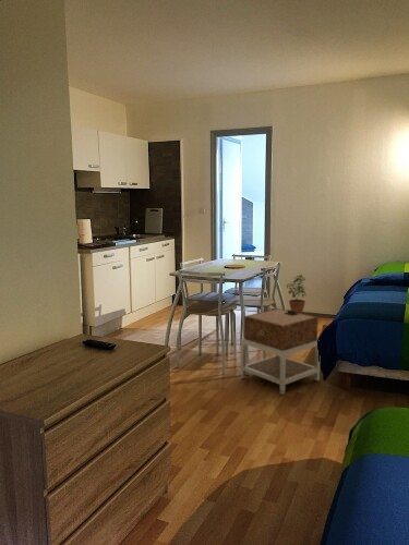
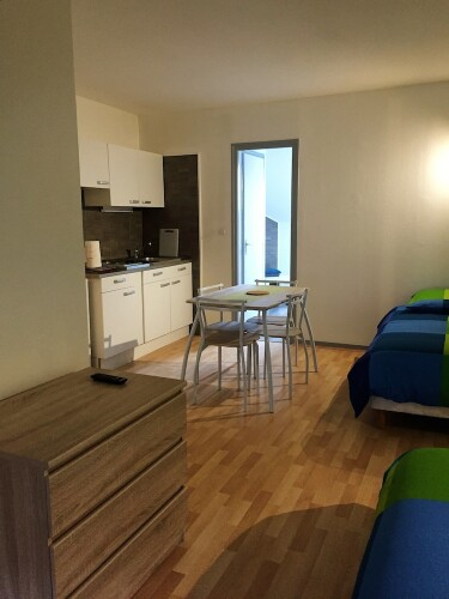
- potted plant [286,274,308,314]
- nightstand [240,307,321,396]
